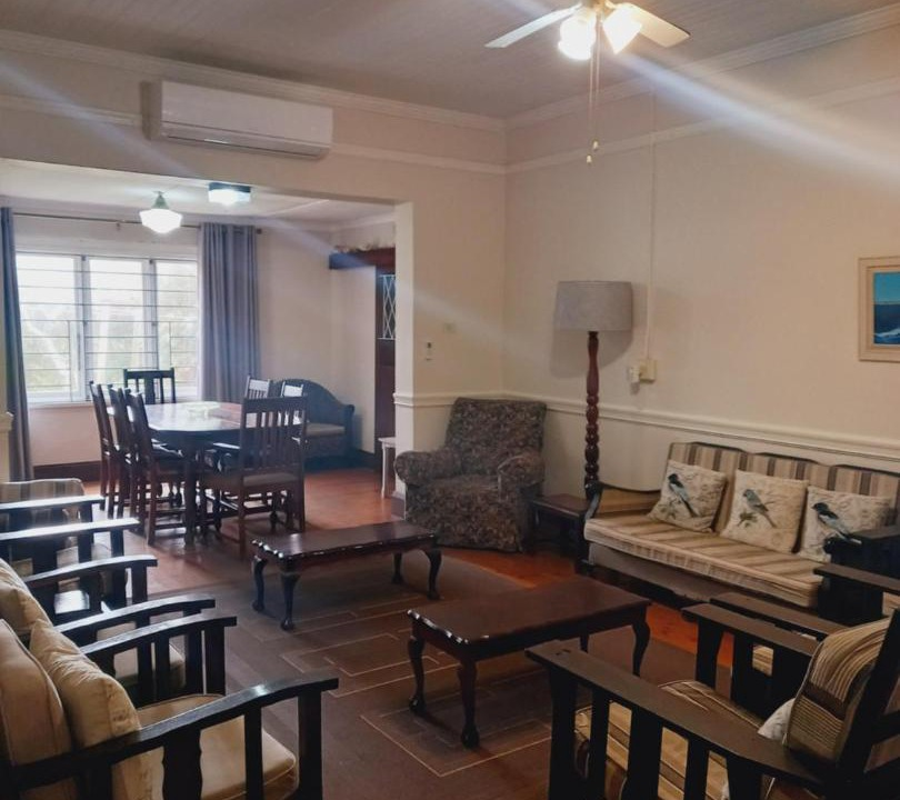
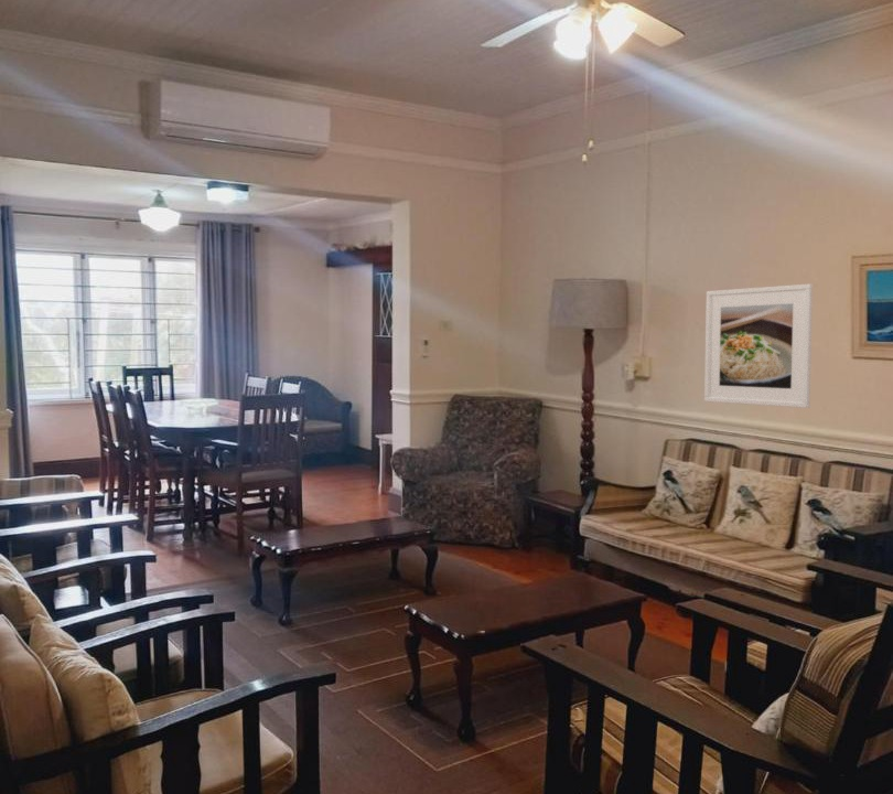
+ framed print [703,283,814,409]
